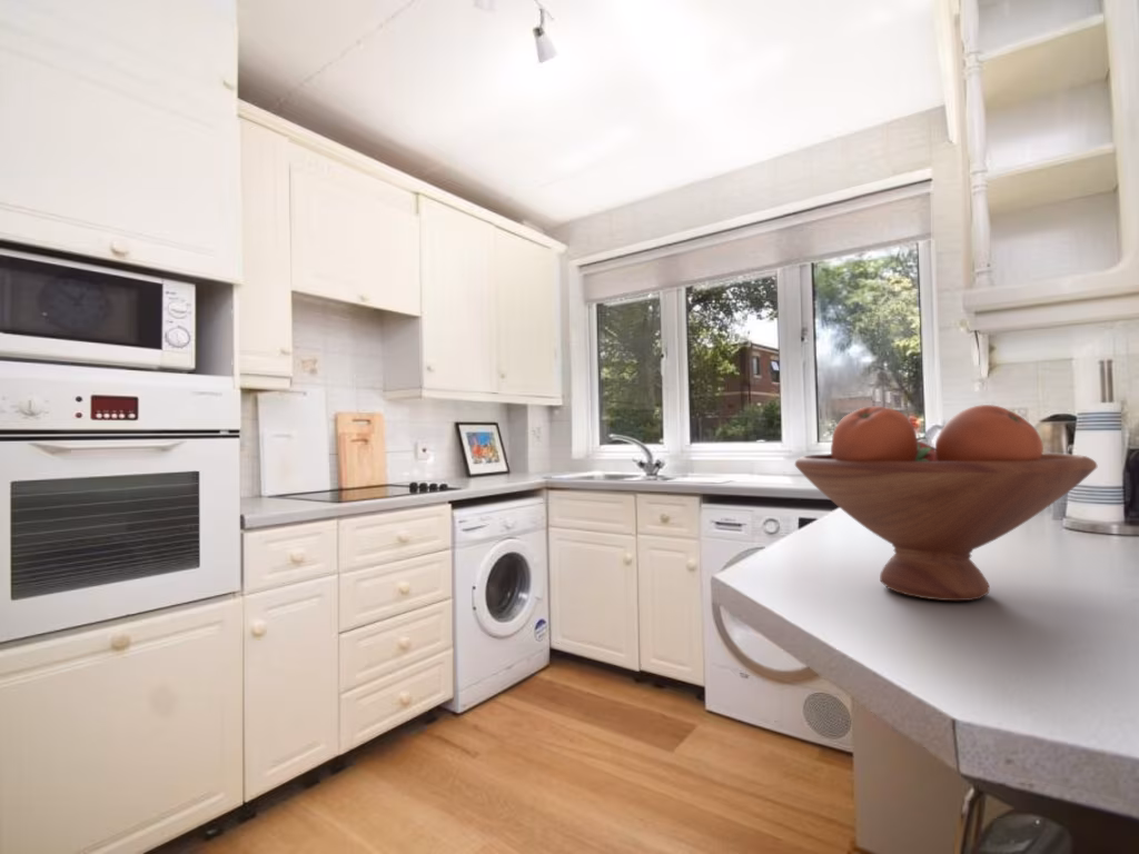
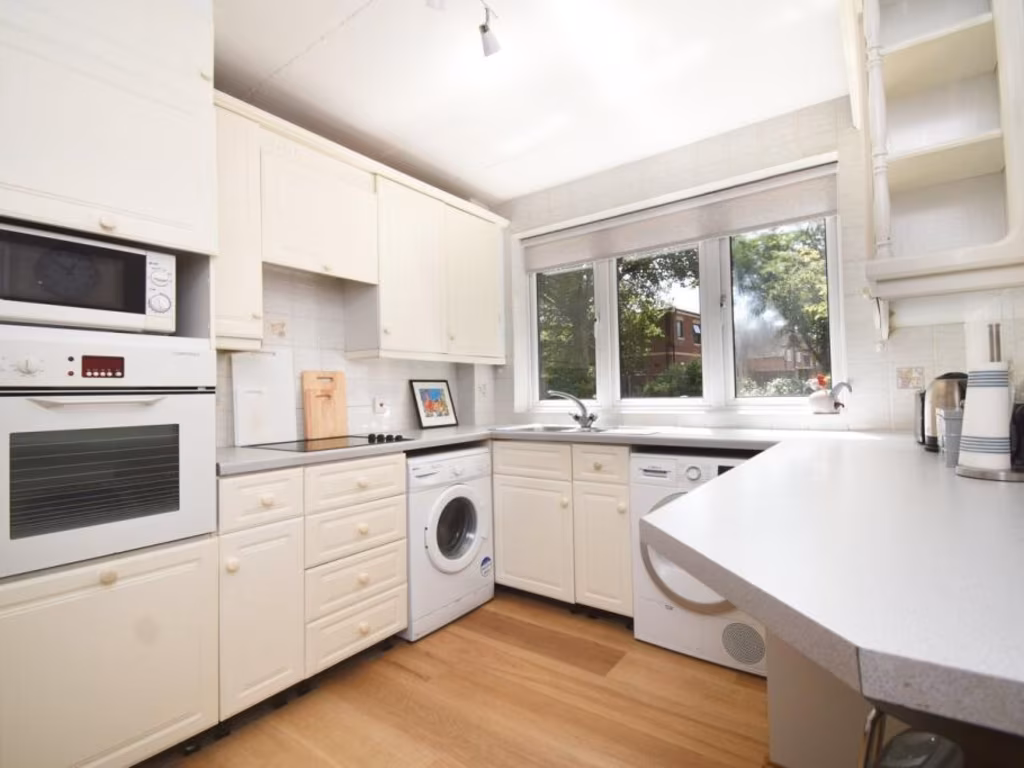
- fruit bowl [794,404,1098,602]
